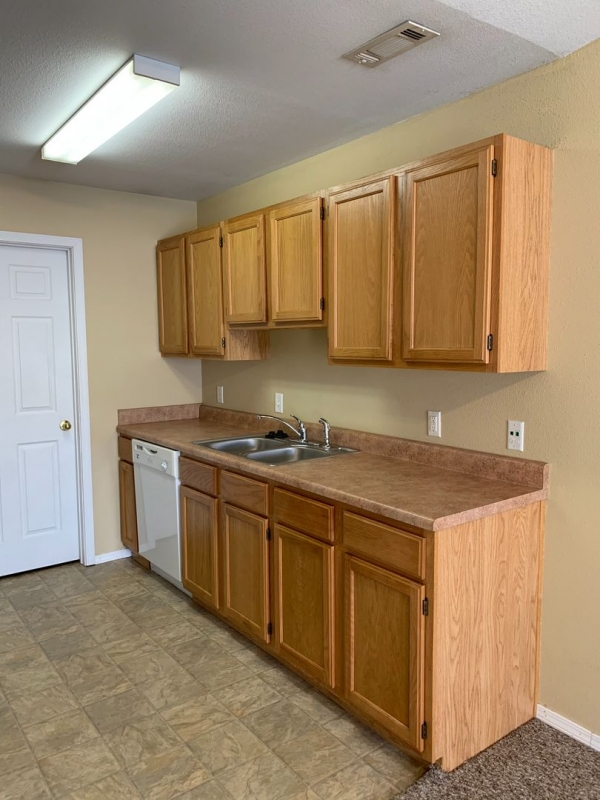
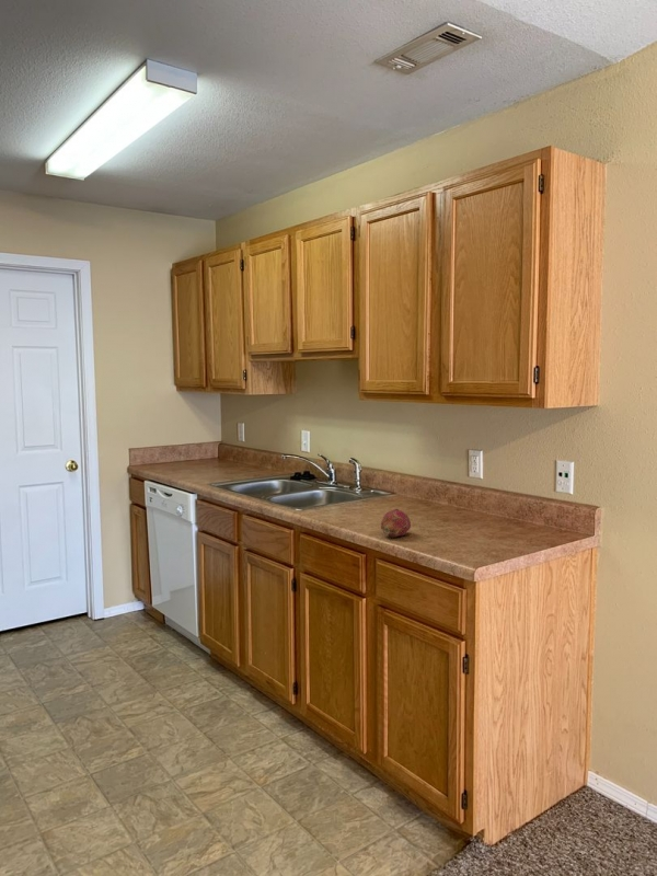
+ fruit [380,508,412,538]
